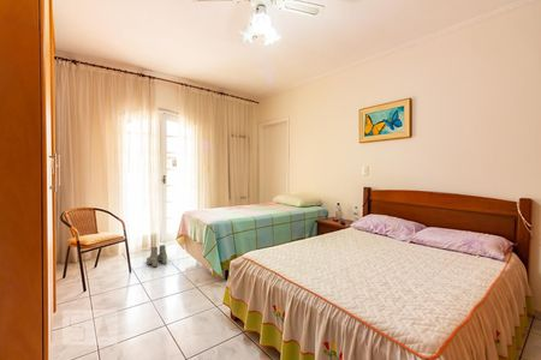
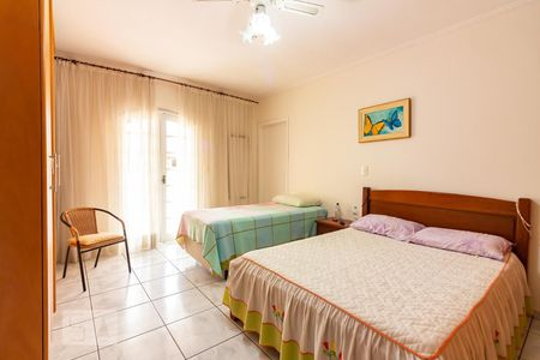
- boots [145,244,168,268]
